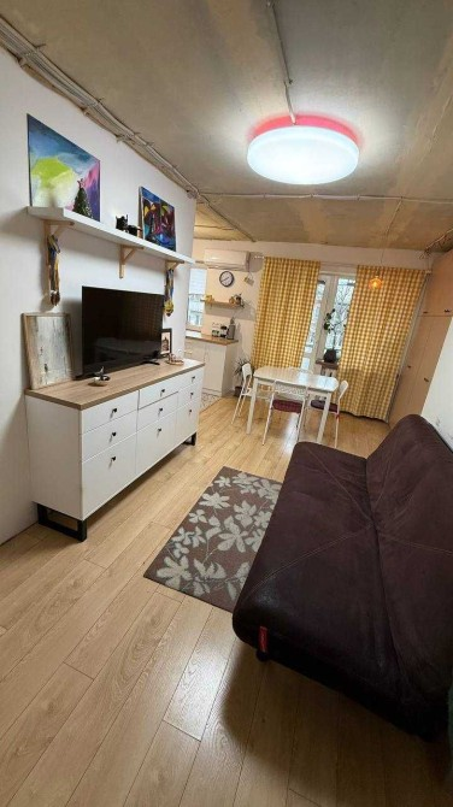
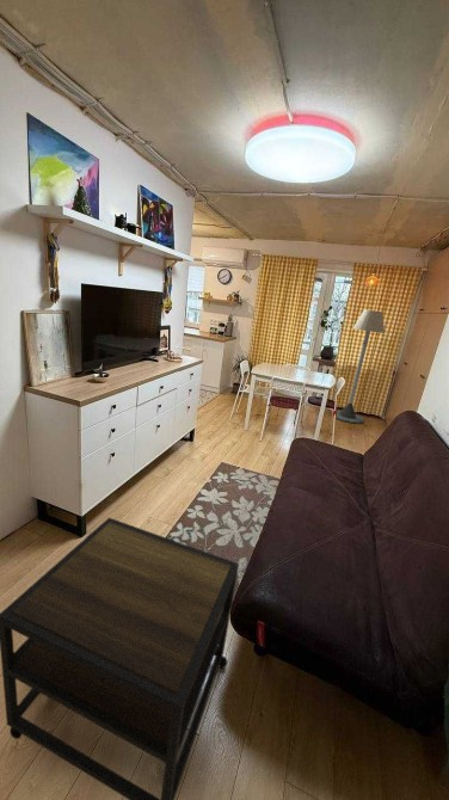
+ side table [0,517,240,800]
+ floor lamp [330,309,386,425]
